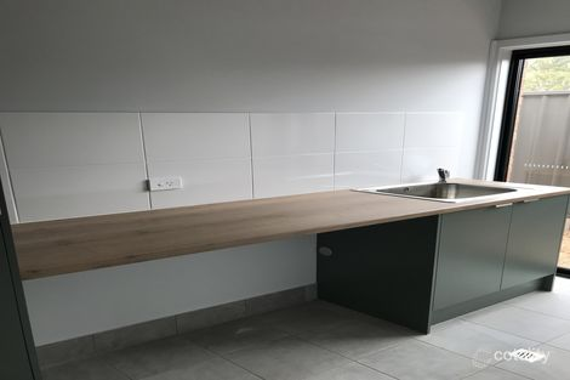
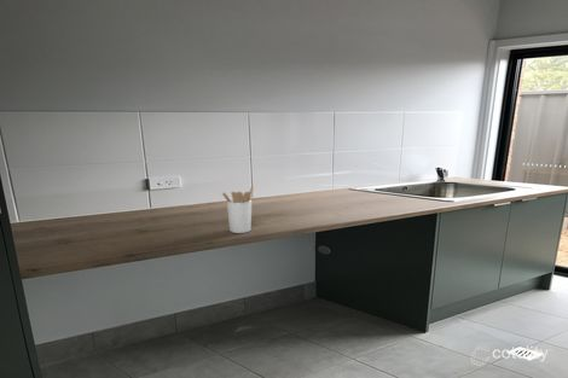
+ utensil holder [221,184,255,234]
